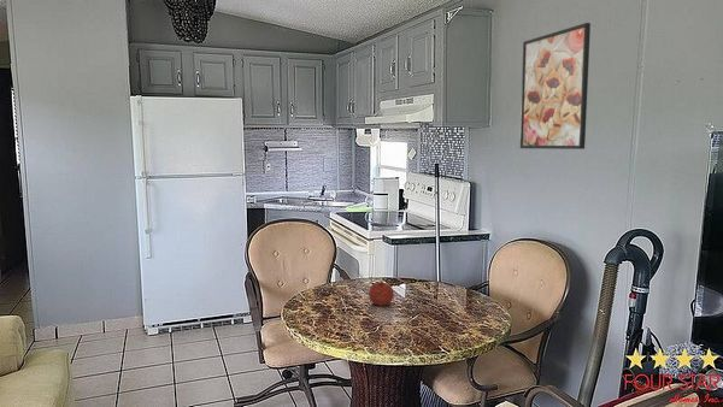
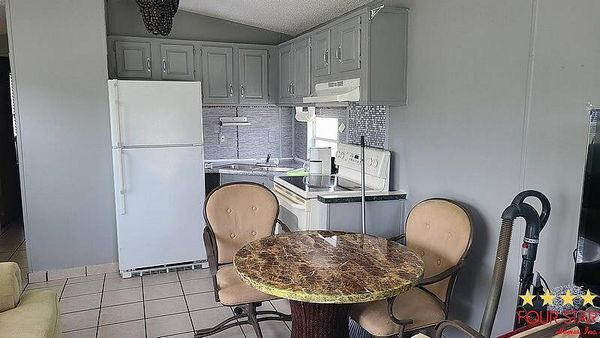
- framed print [519,22,592,151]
- fruit [368,281,395,307]
